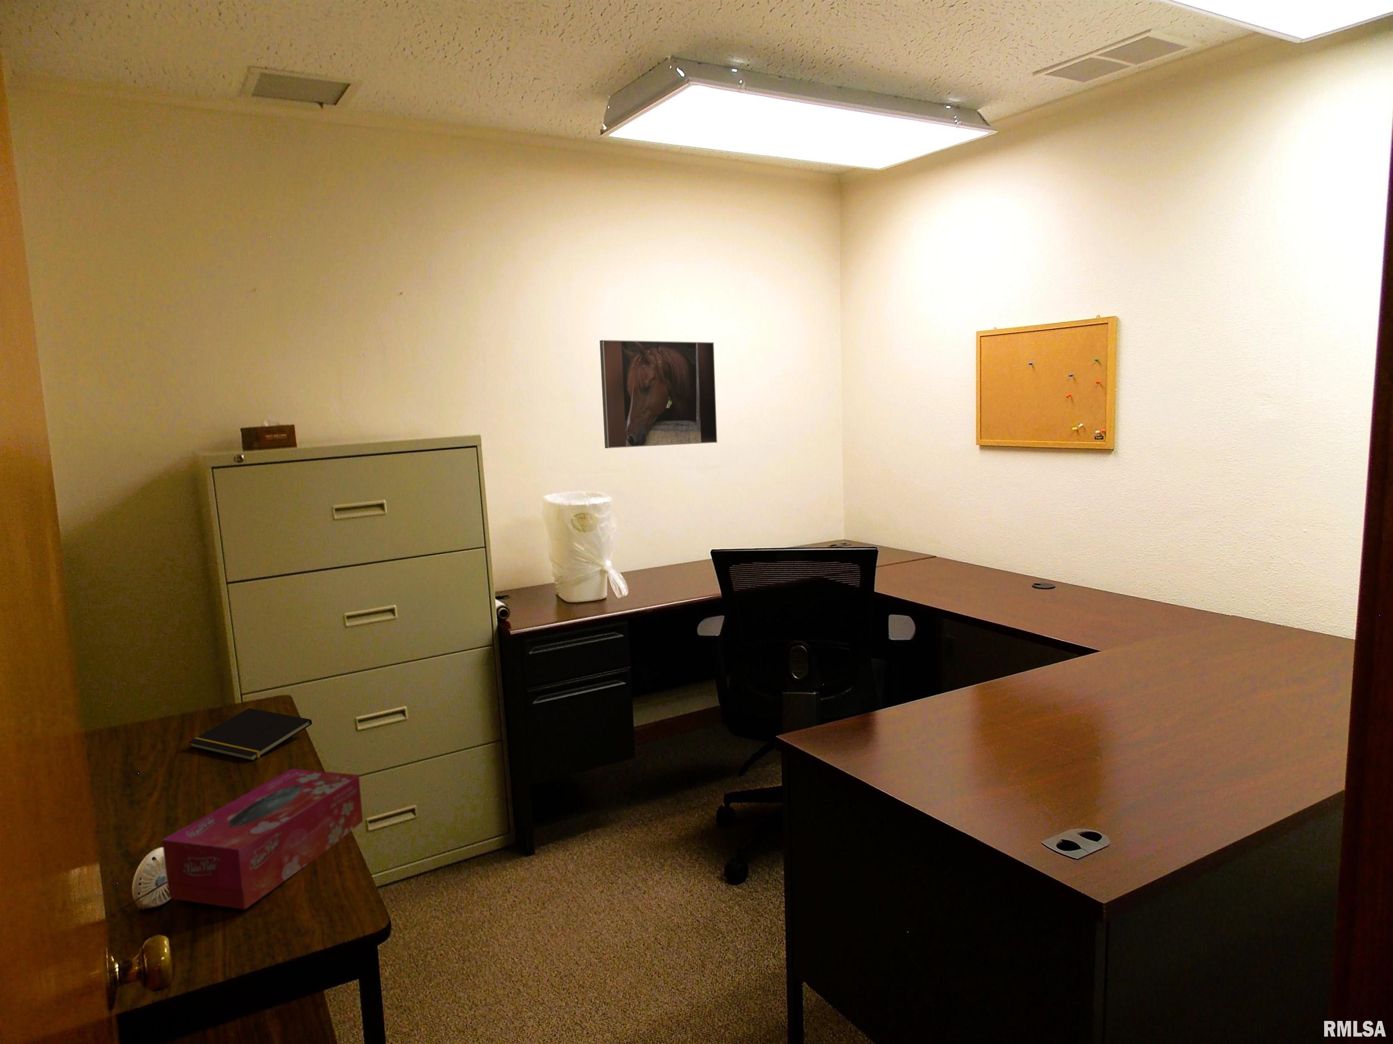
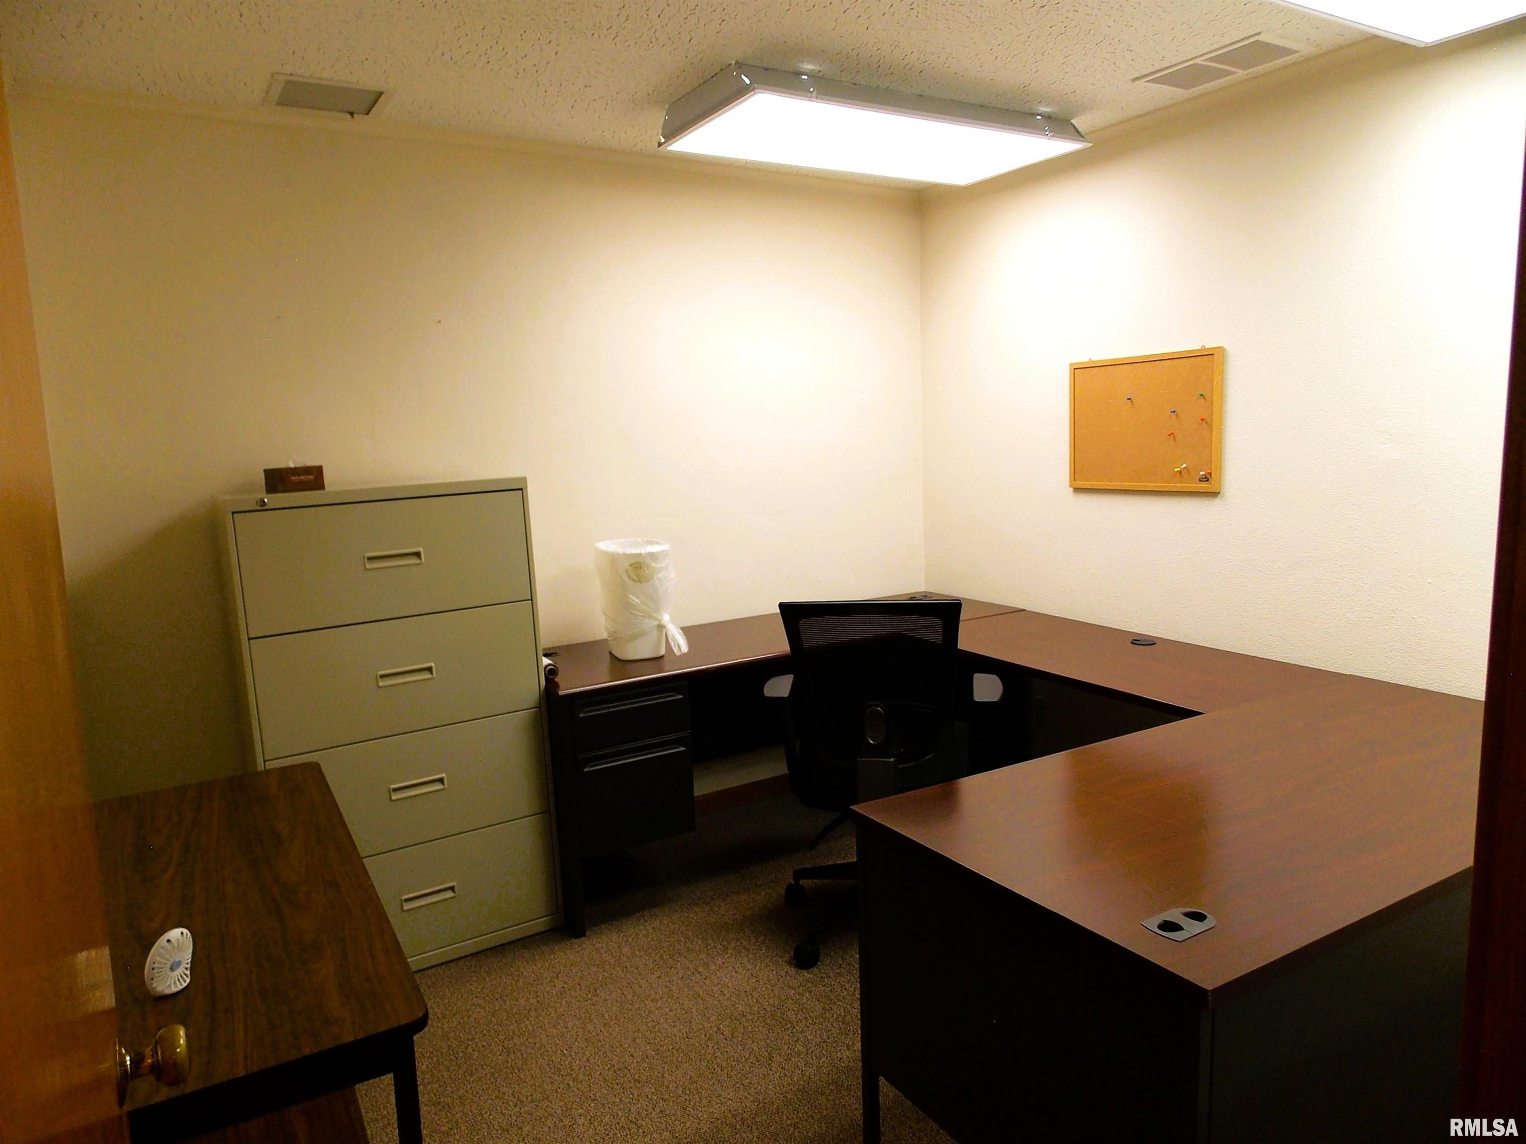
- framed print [599,340,717,449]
- notepad [189,707,313,761]
- tissue box [161,769,363,910]
